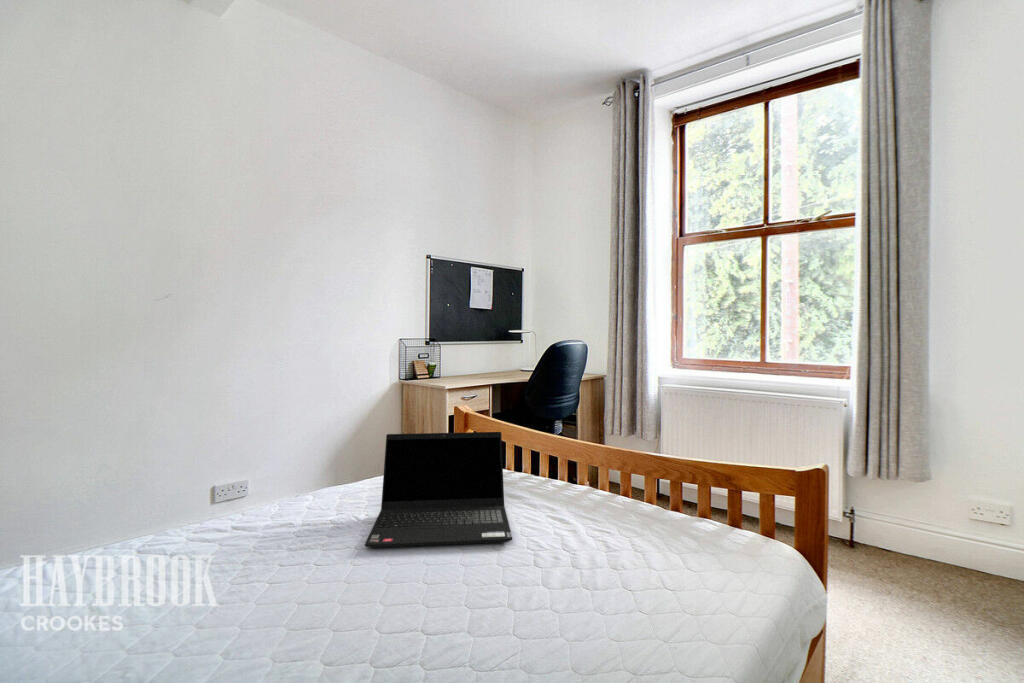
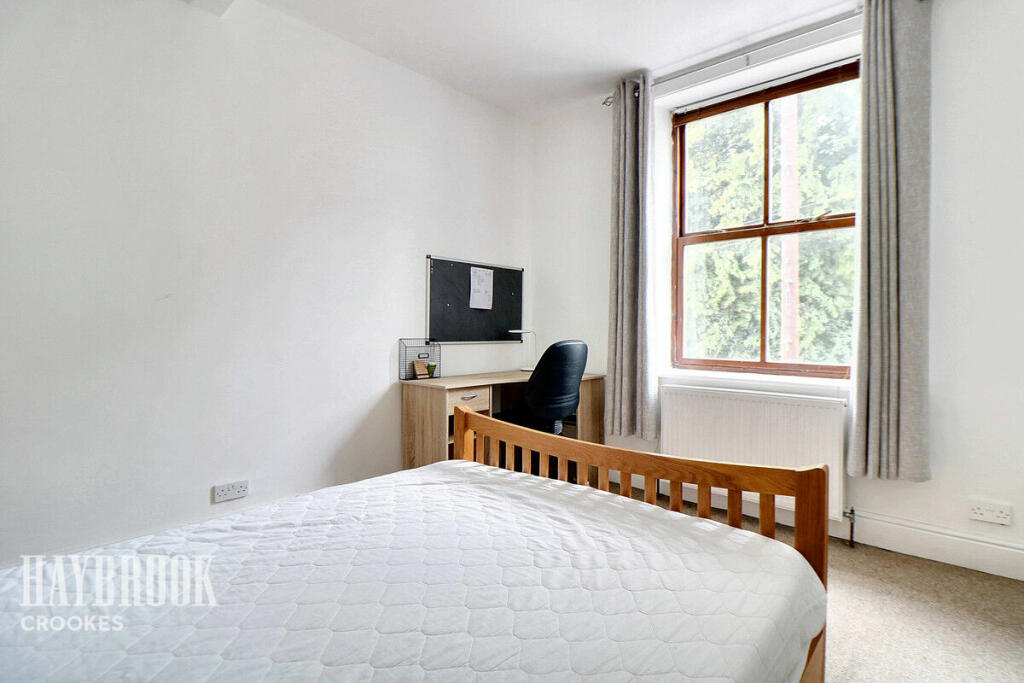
- laptop computer [364,431,513,549]
